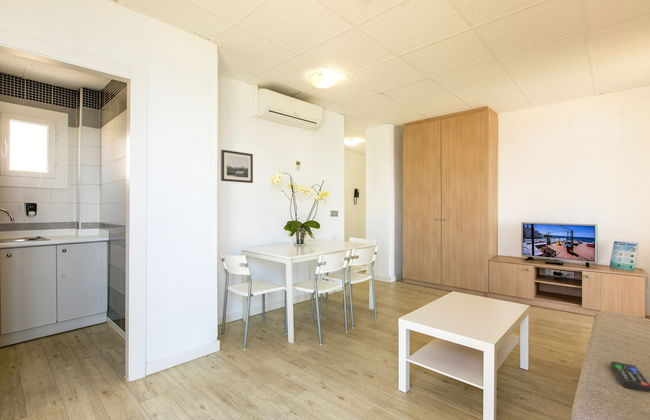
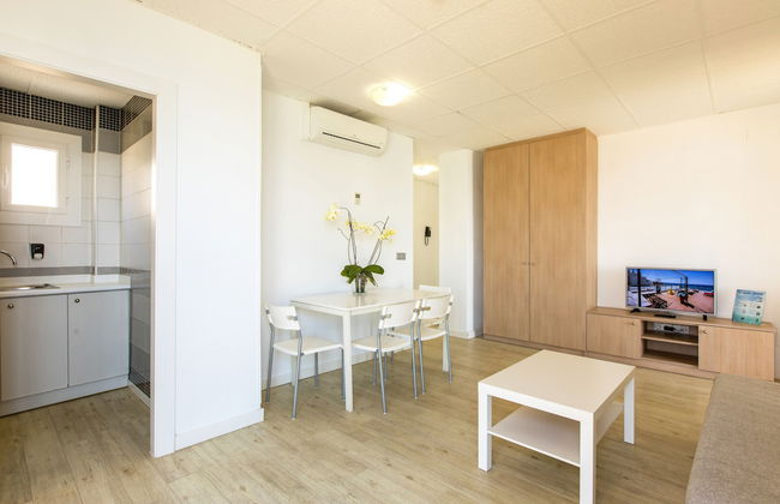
- remote control [610,360,650,393]
- wall art [220,149,254,184]
